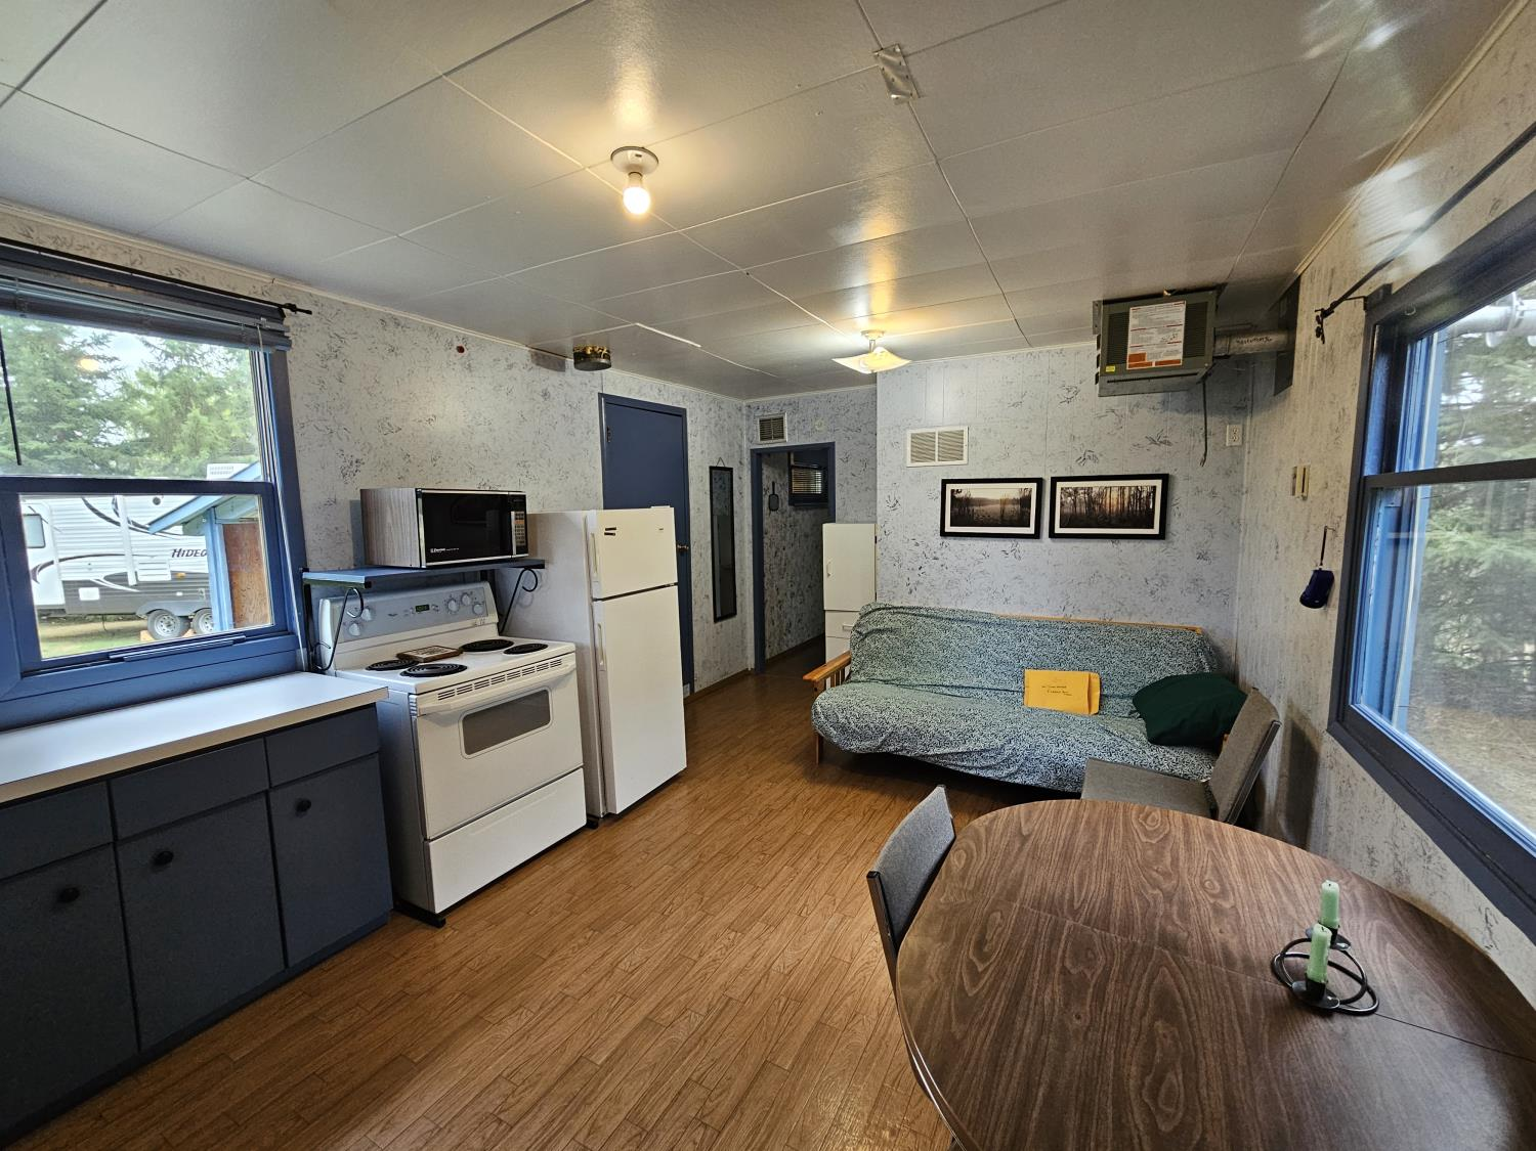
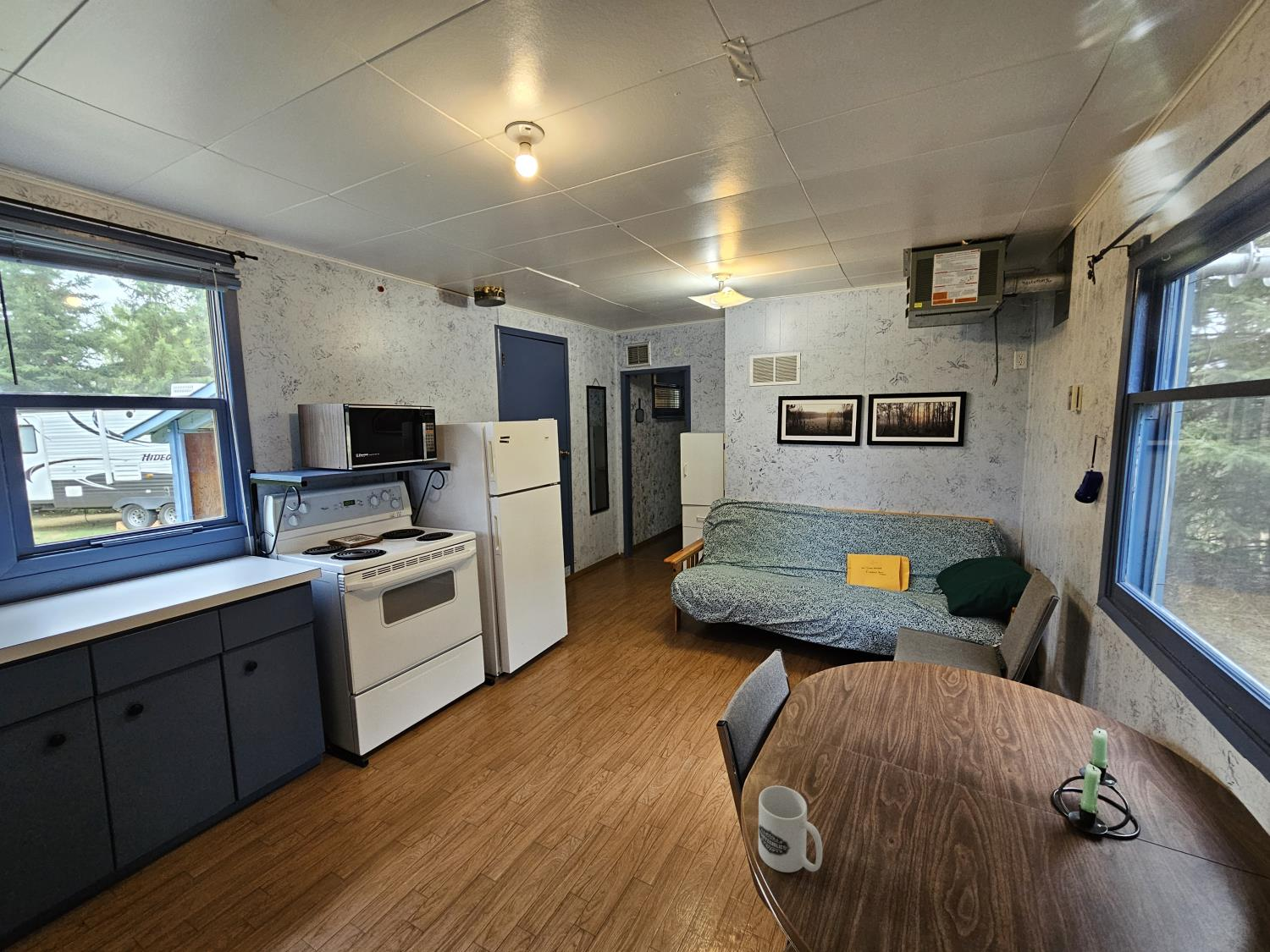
+ mug [758,785,823,873]
